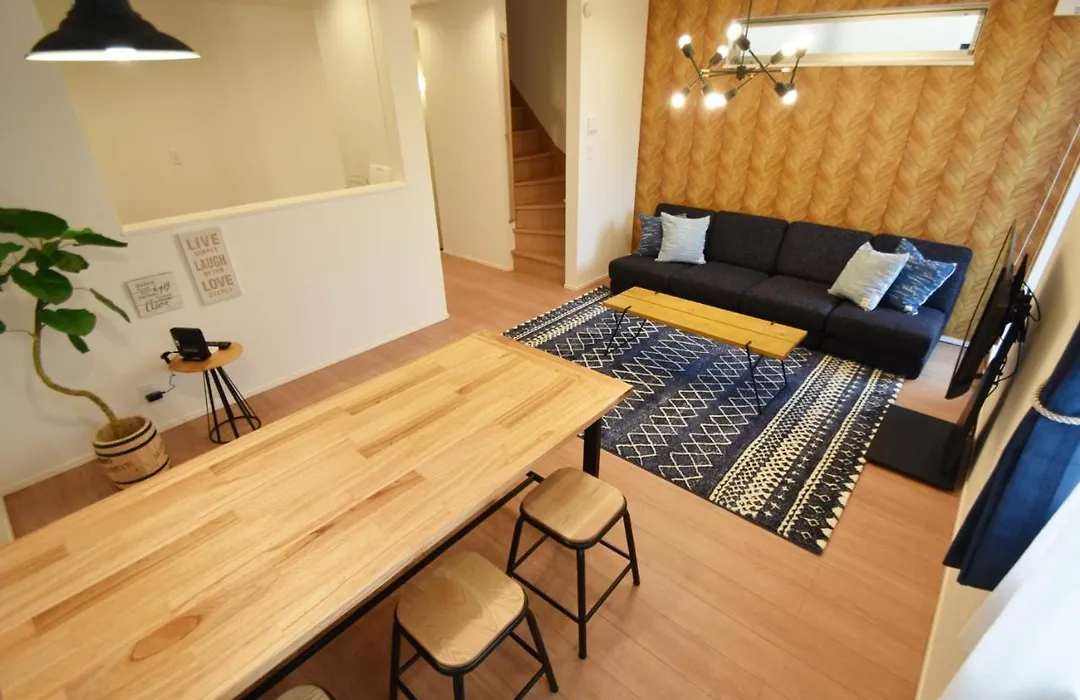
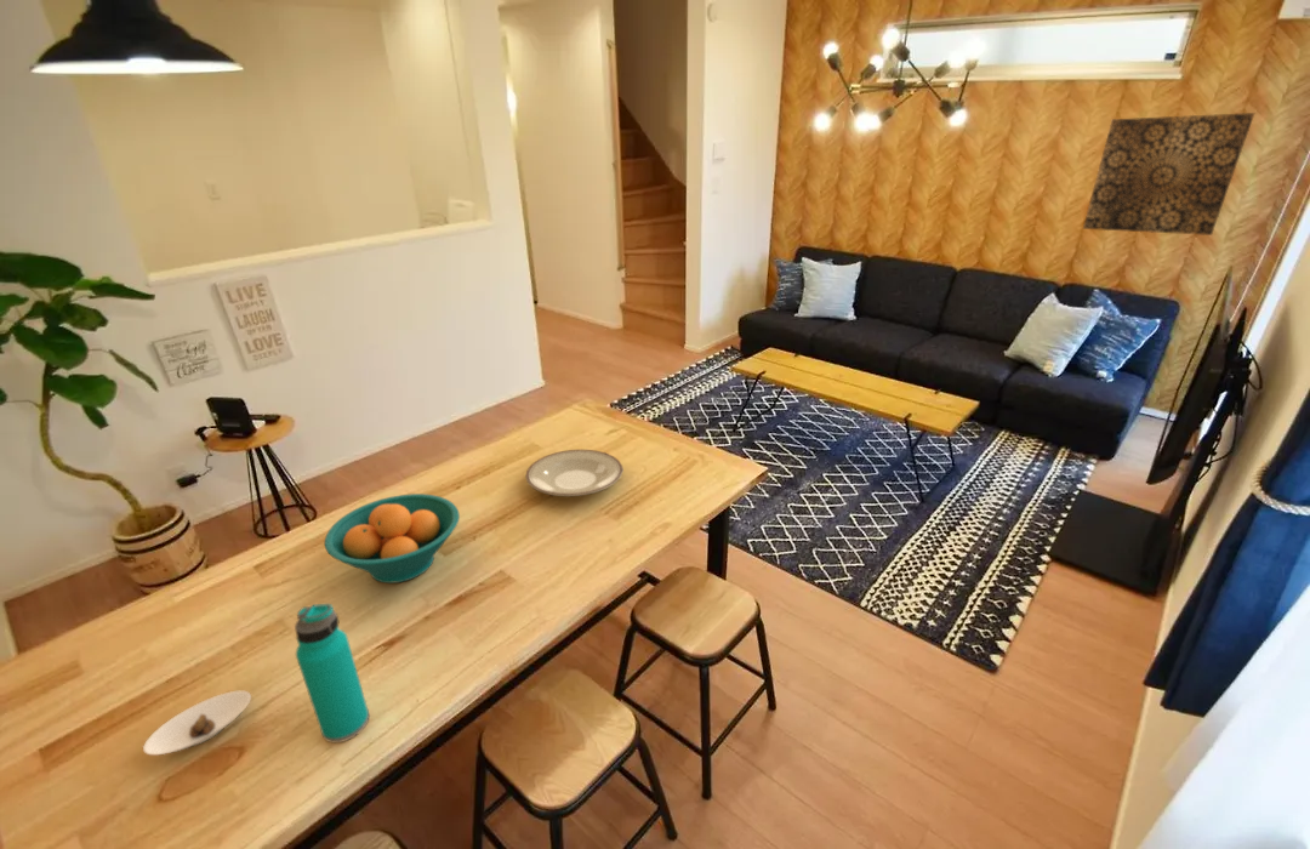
+ water bottle [294,603,370,743]
+ saucer [142,690,252,756]
+ wall art [1082,112,1255,237]
+ plate [525,449,623,497]
+ fruit bowl [324,492,461,585]
